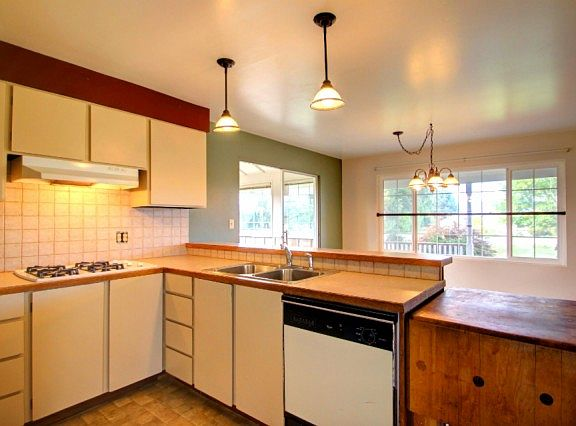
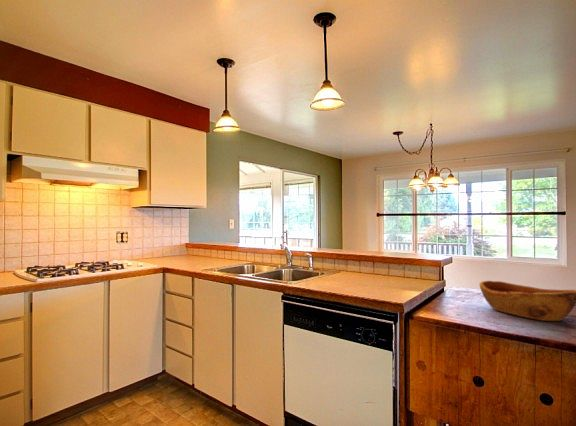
+ wooden bowl [478,280,576,322]
